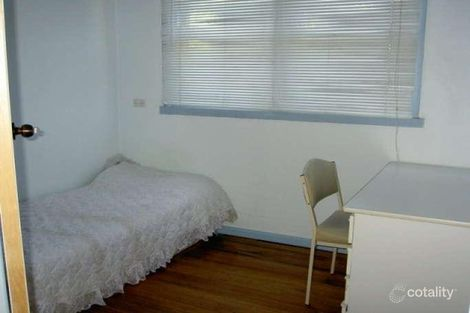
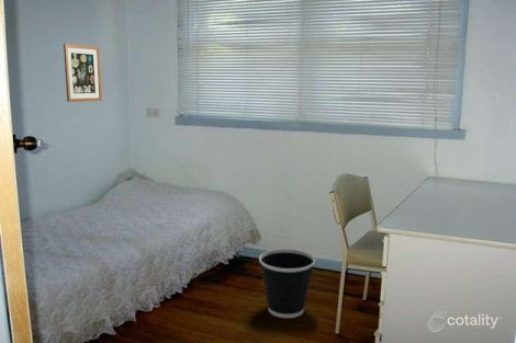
+ wall art [63,43,103,103]
+ wastebasket [258,248,316,319]
